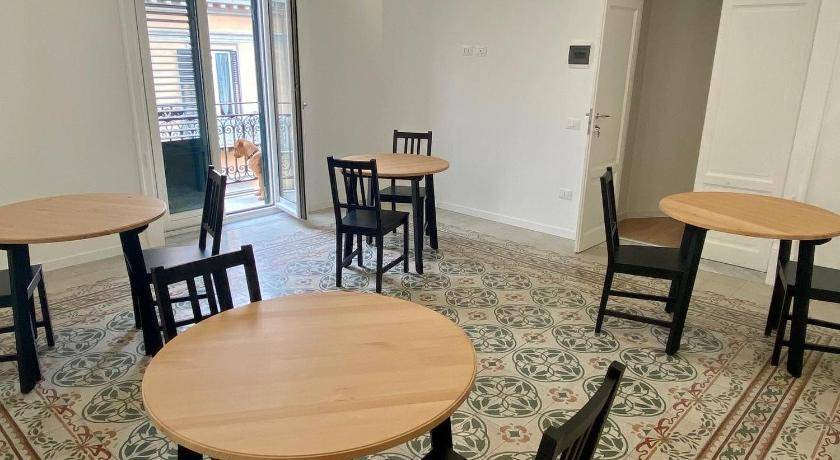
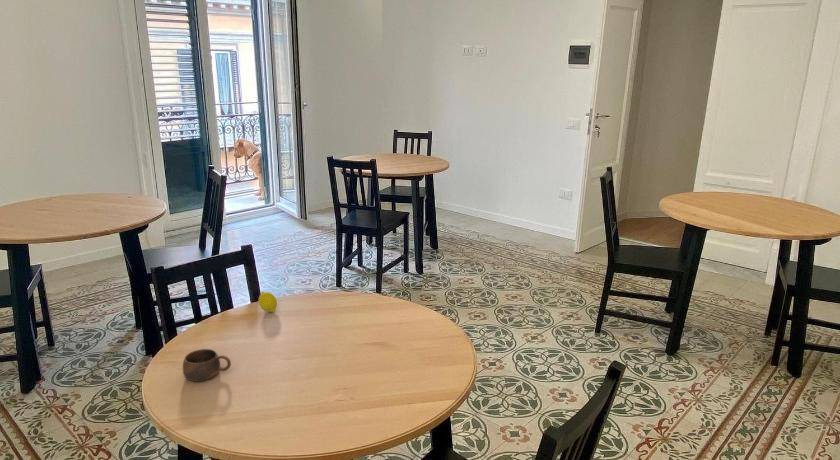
+ fruit [258,290,278,313]
+ cup [182,348,232,382]
